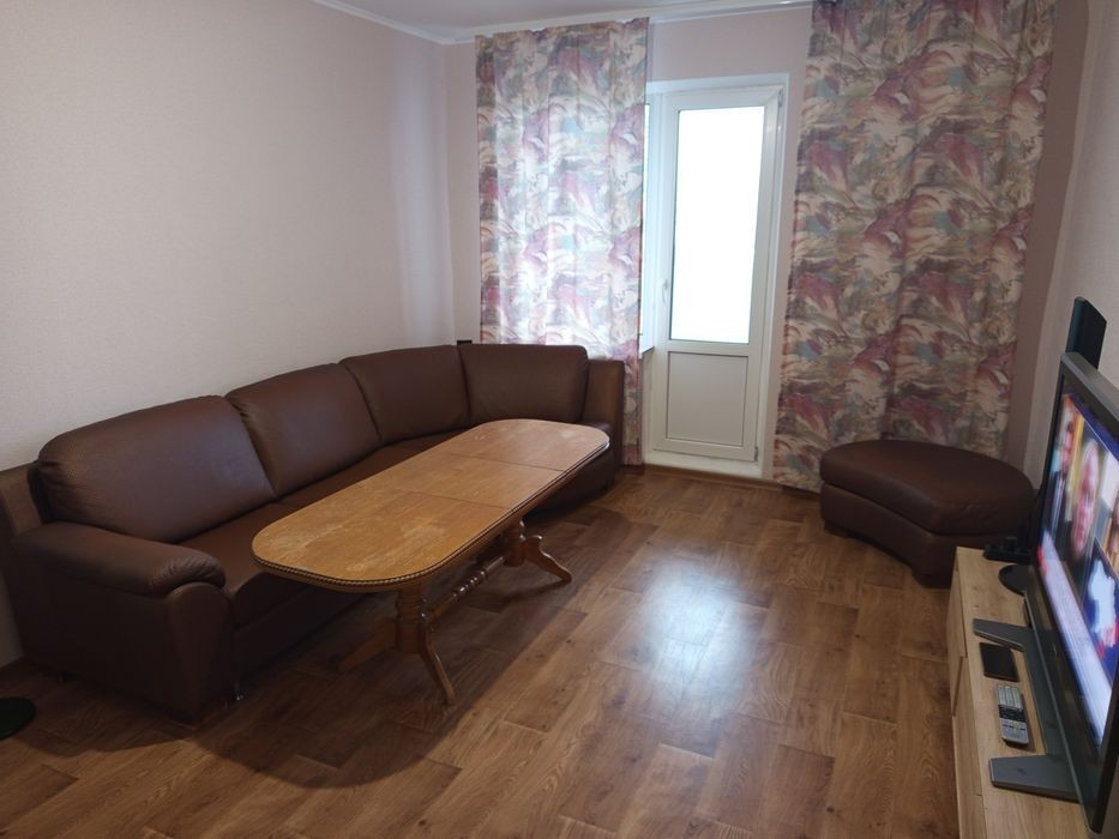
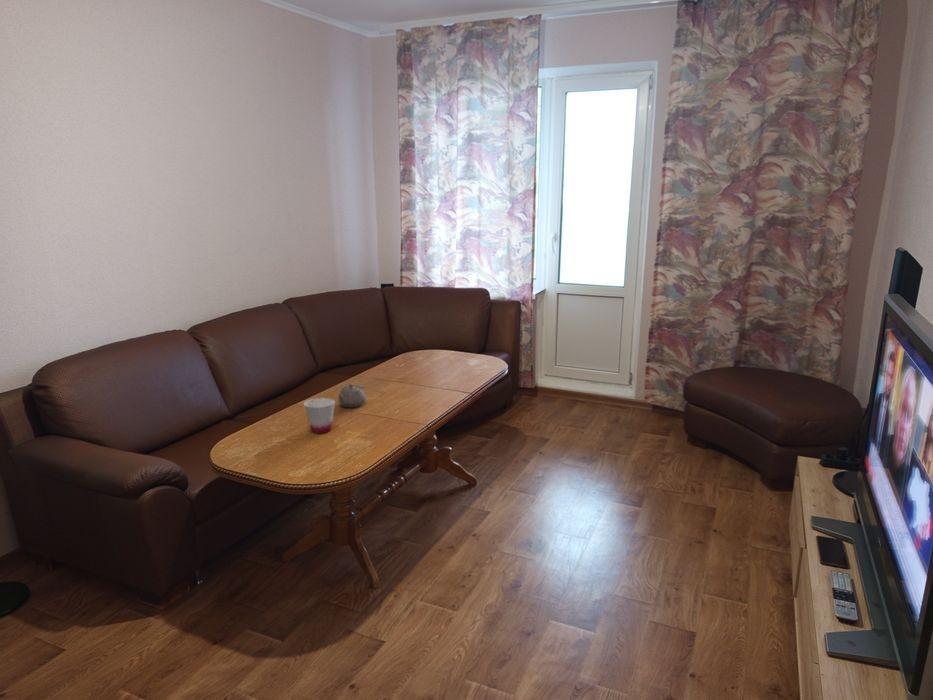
+ teapot [337,383,367,408]
+ cup [303,397,336,434]
